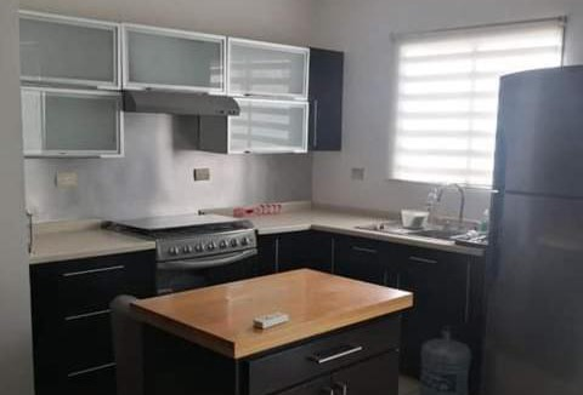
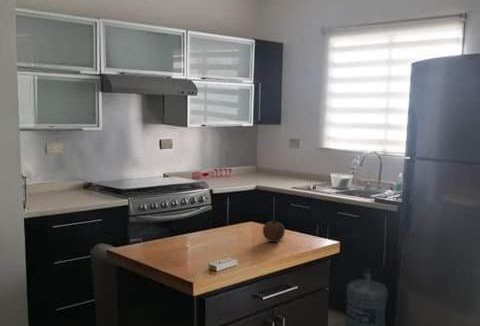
+ fruit [262,218,286,243]
